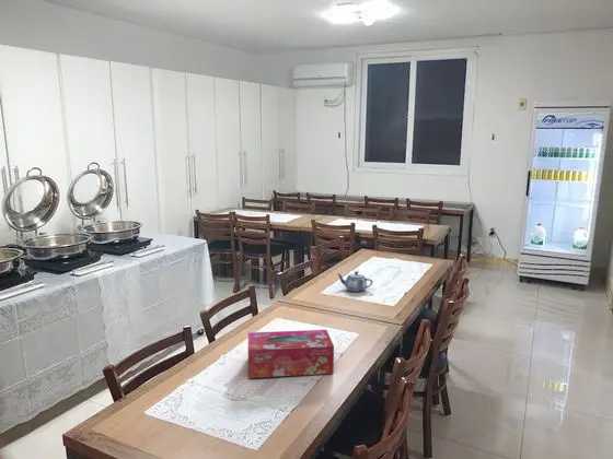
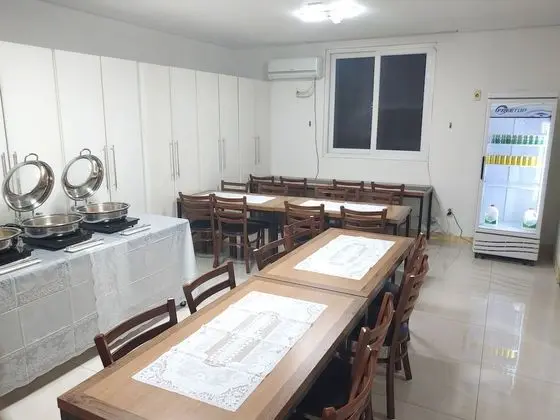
- teapot [336,270,373,293]
- tissue box [247,329,335,379]
